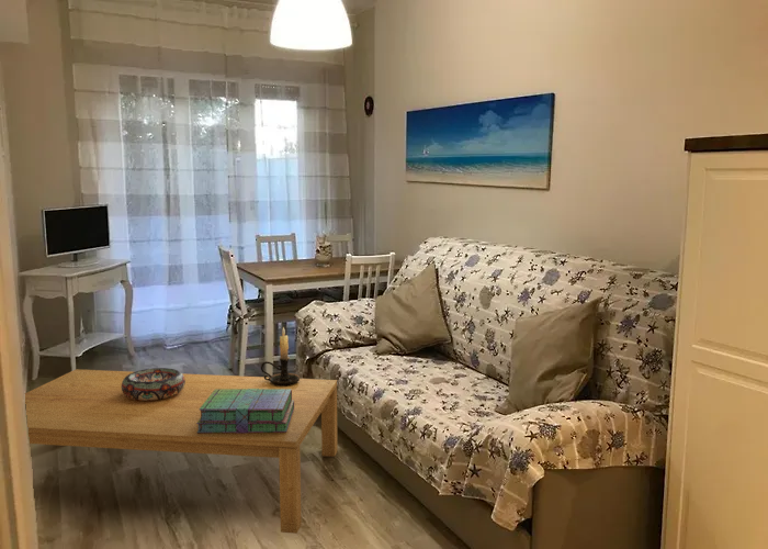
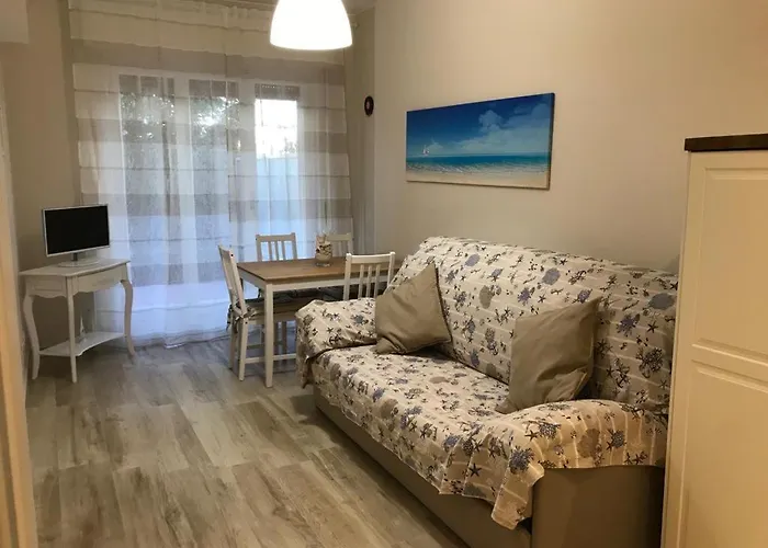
- stack of books [196,389,294,433]
- coffee table [24,368,339,535]
- candle holder [260,326,301,386]
- decorative bowl [122,367,185,401]
